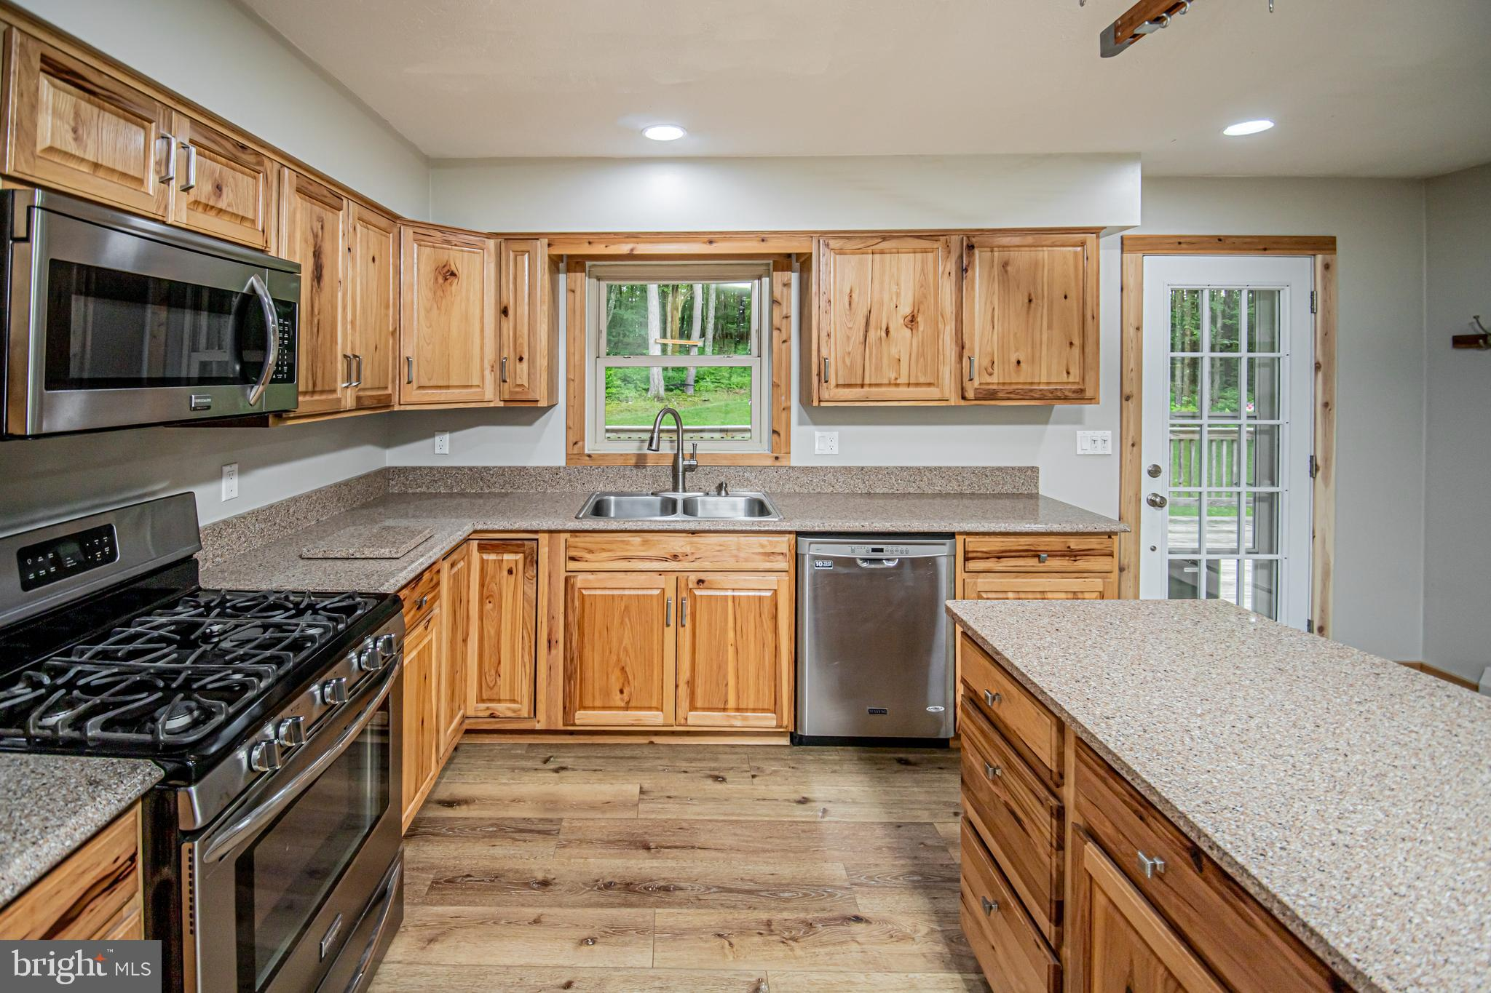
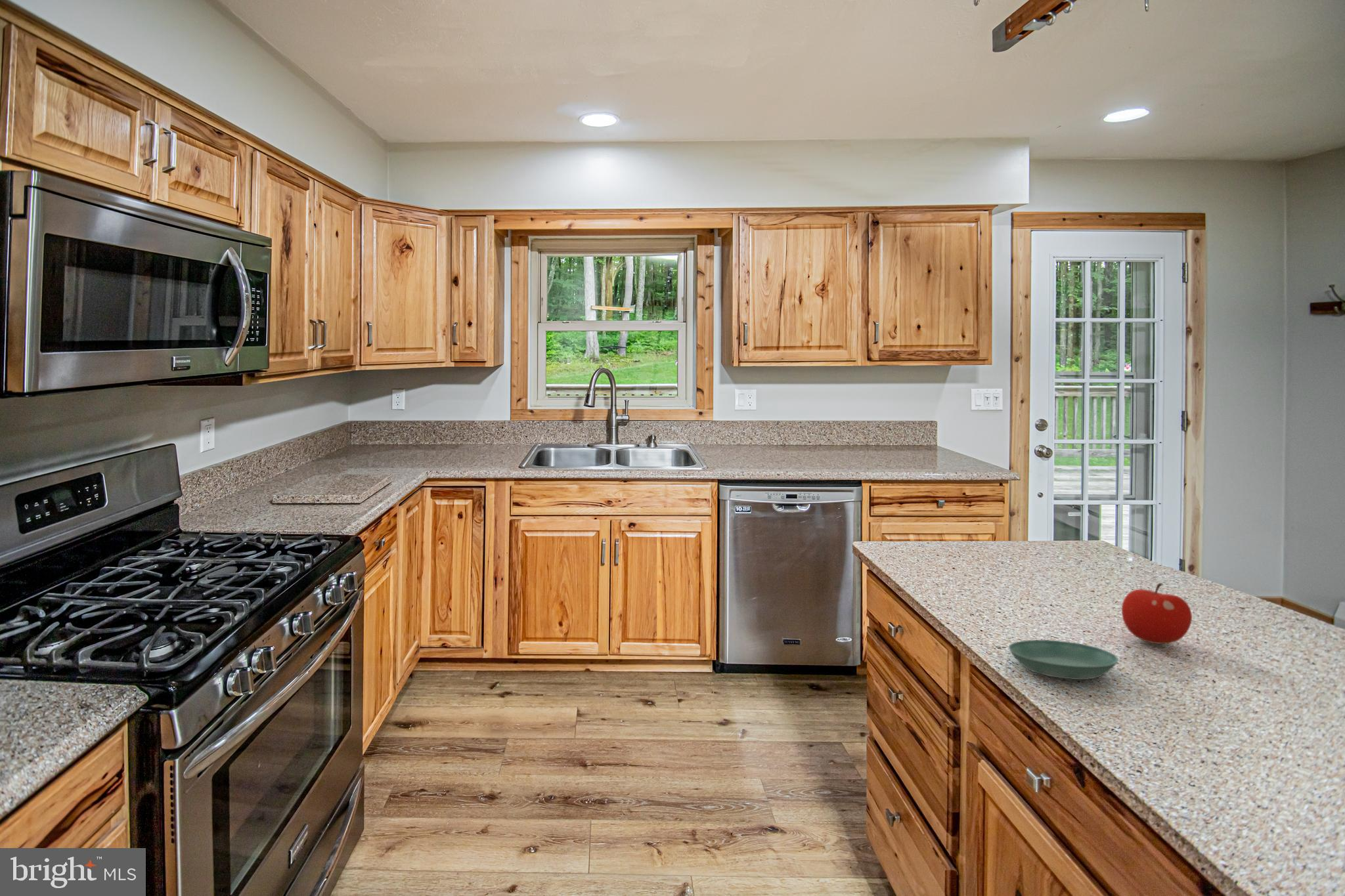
+ saucer [1008,639,1119,680]
+ fruit [1121,582,1193,645]
